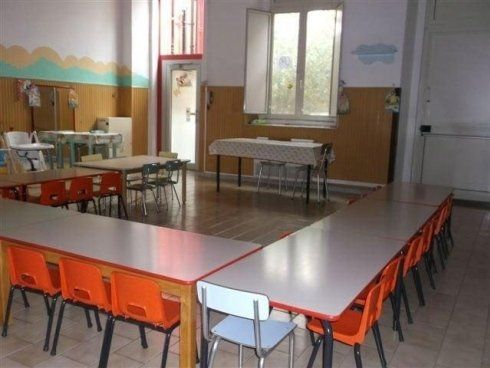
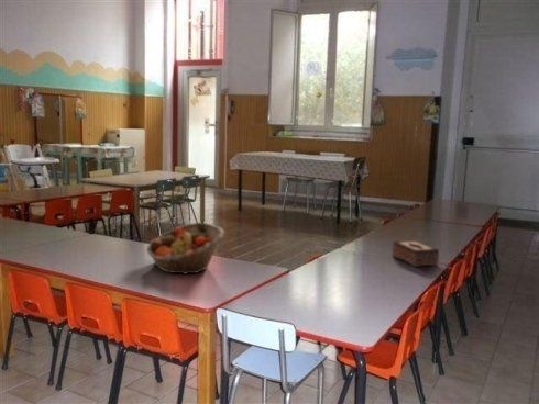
+ fruit basket [145,222,226,276]
+ tissue box [391,238,440,268]
